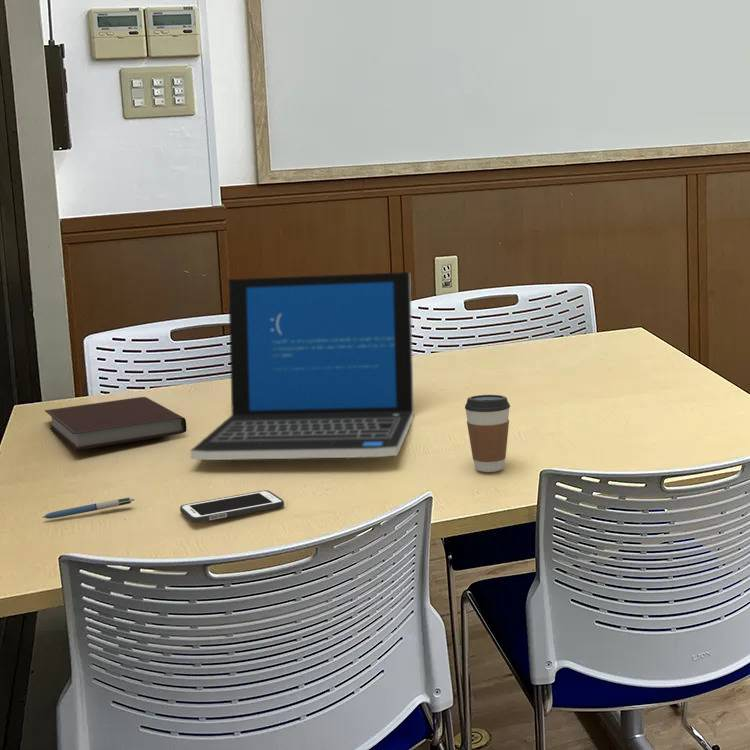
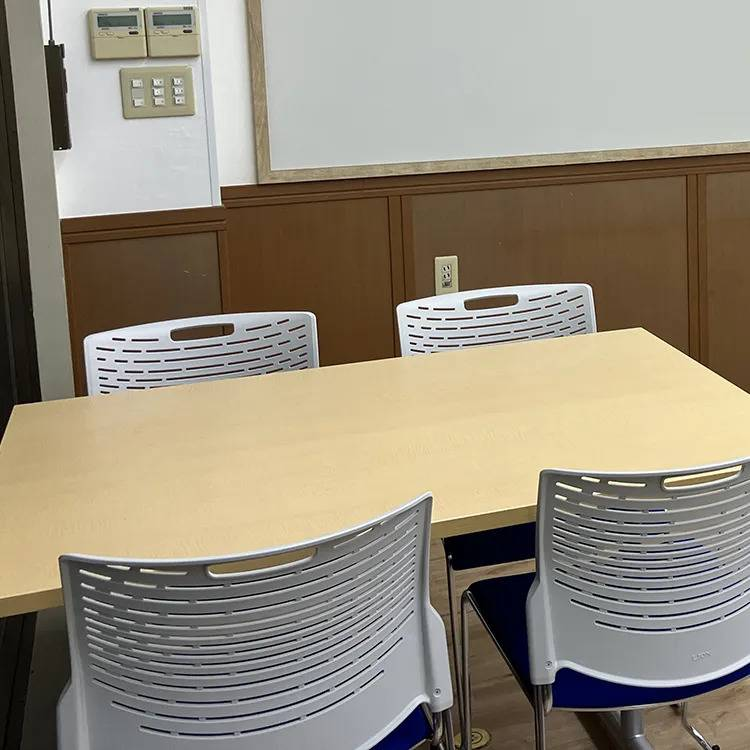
- cell phone [179,489,285,524]
- laptop [189,271,415,461]
- pen [41,496,136,520]
- notebook [44,396,188,451]
- coffee cup [464,394,511,473]
